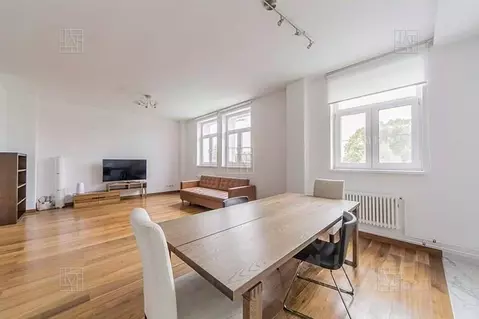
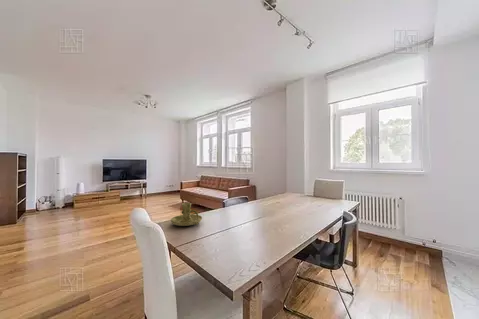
+ candle holder [170,202,203,227]
